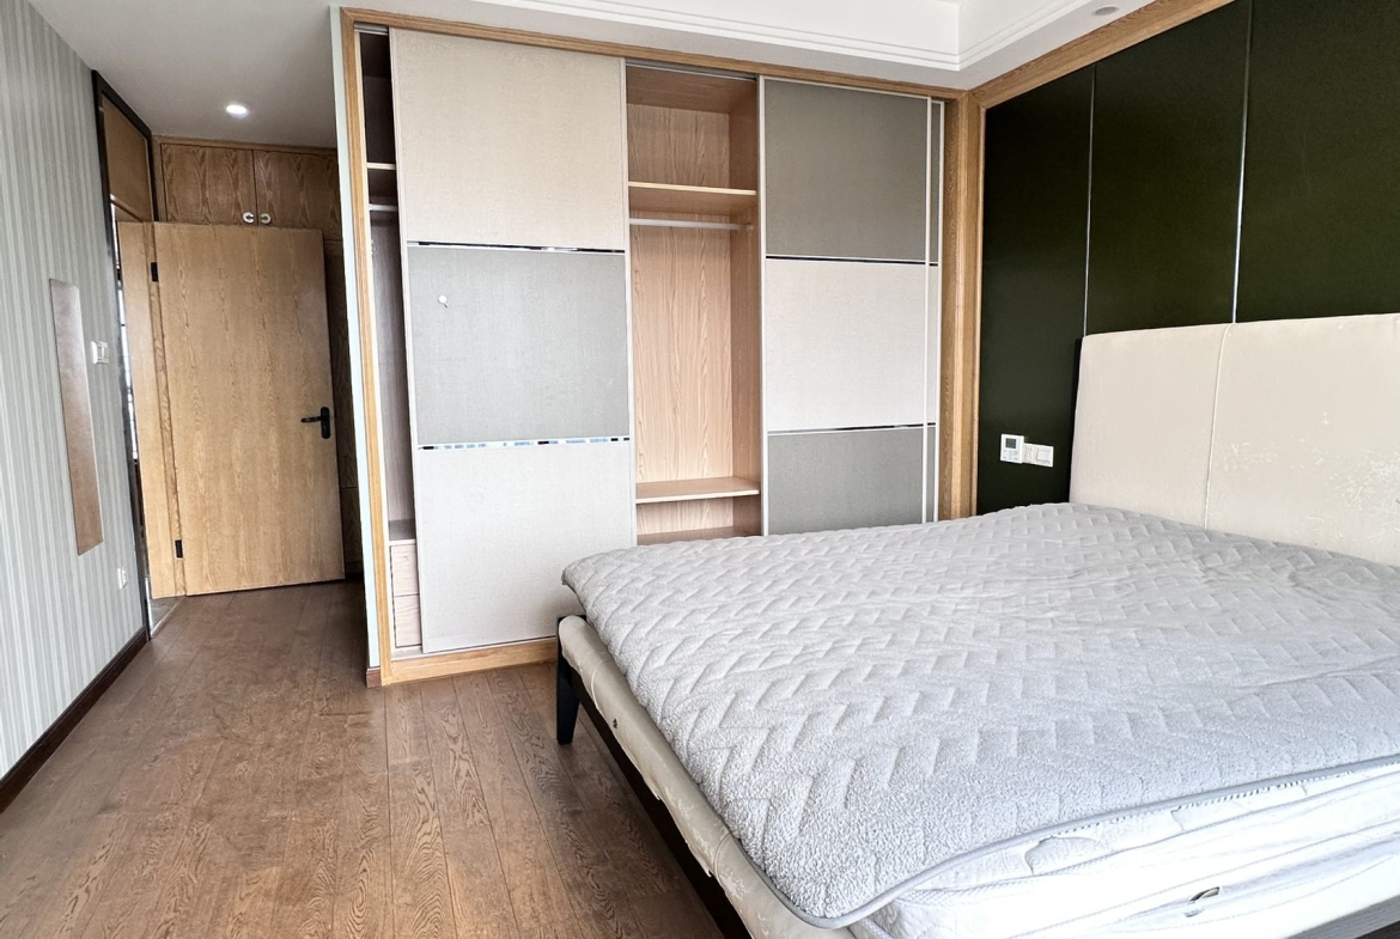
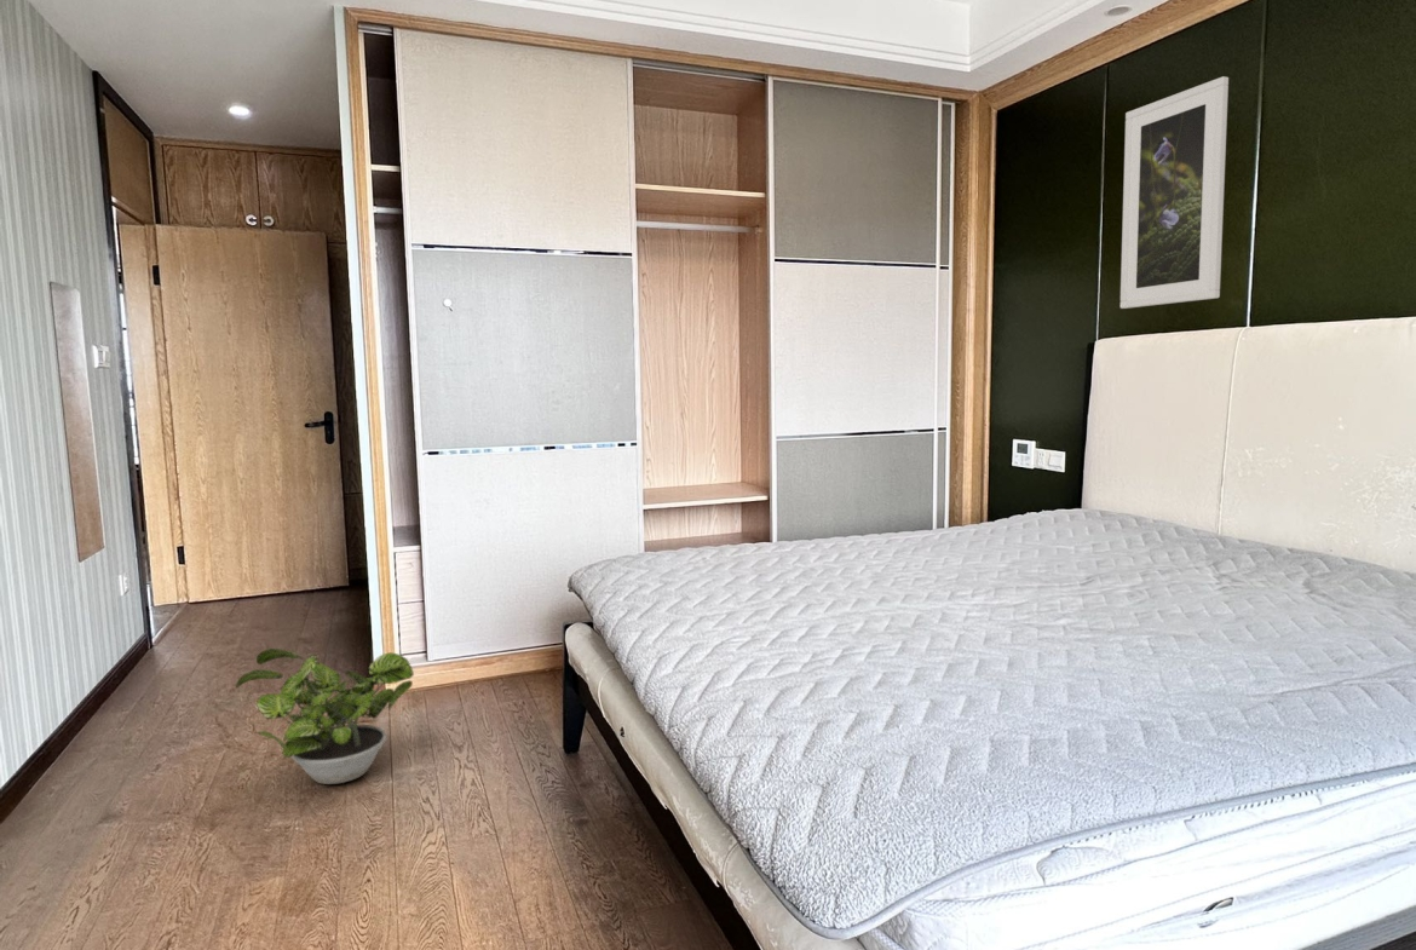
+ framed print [1119,75,1230,310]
+ potted plant [235,647,415,785]
